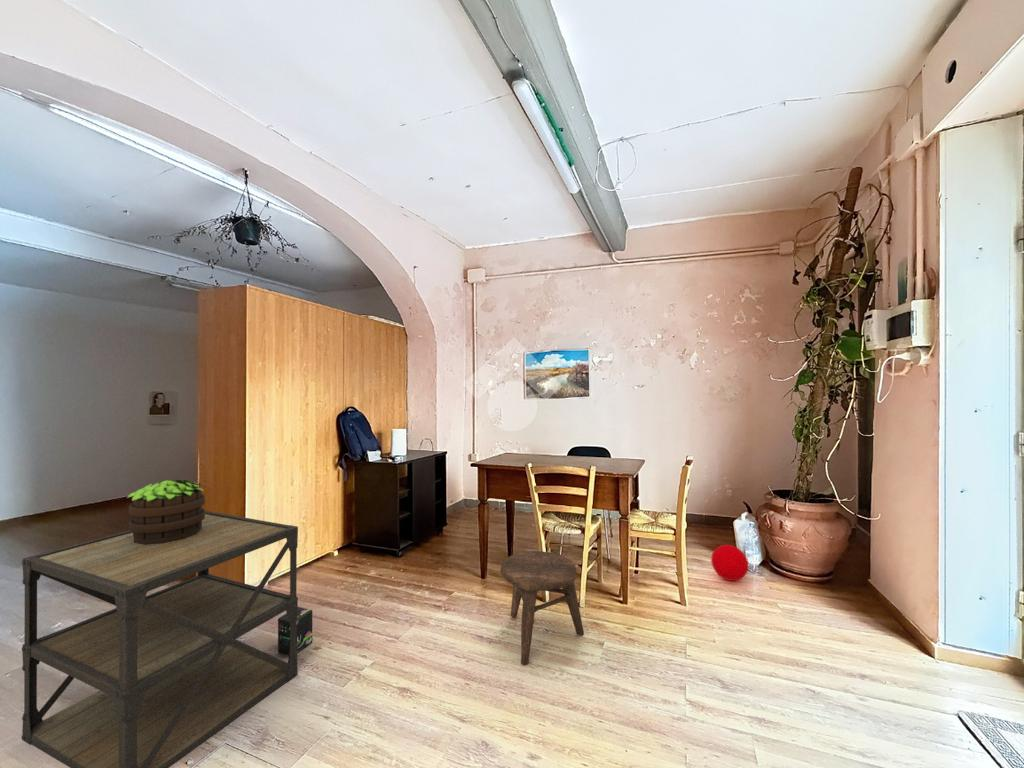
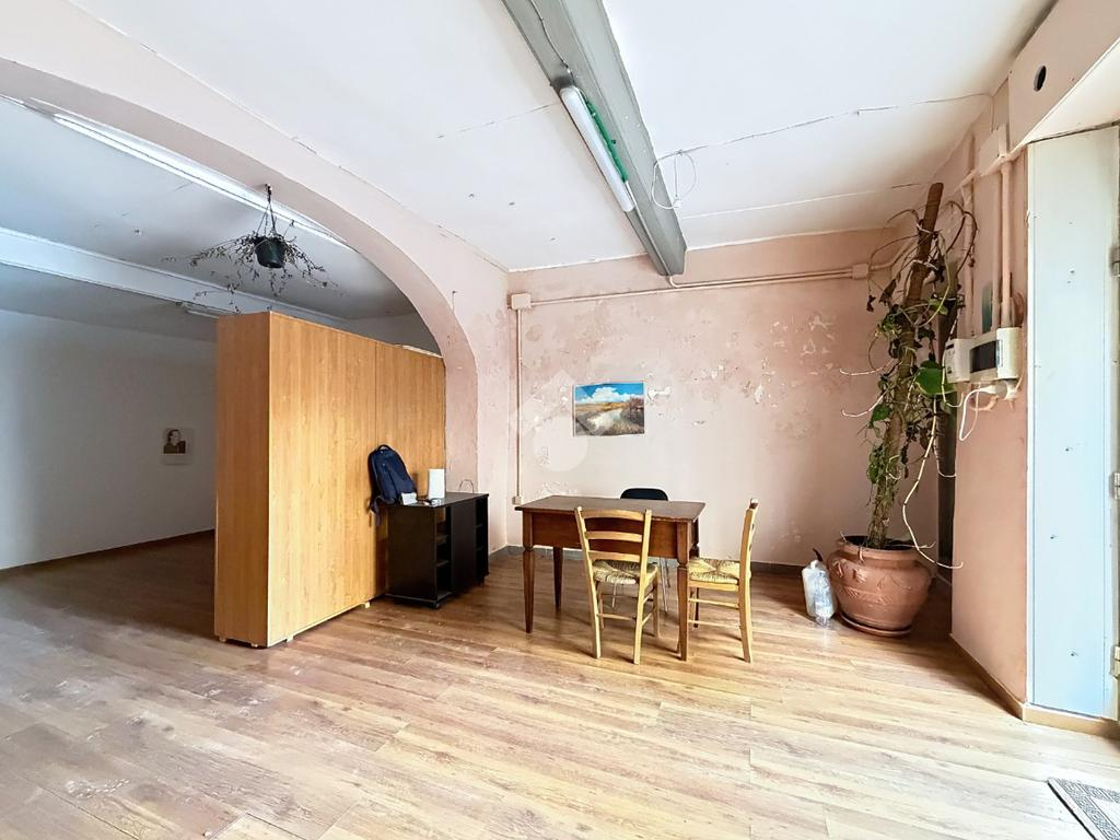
- shelving unit [21,509,299,768]
- box [277,606,313,656]
- stool [499,550,585,666]
- ball [710,544,749,582]
- potted plant [126,479,208,545]
